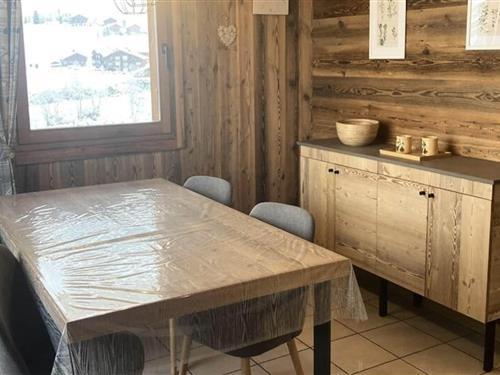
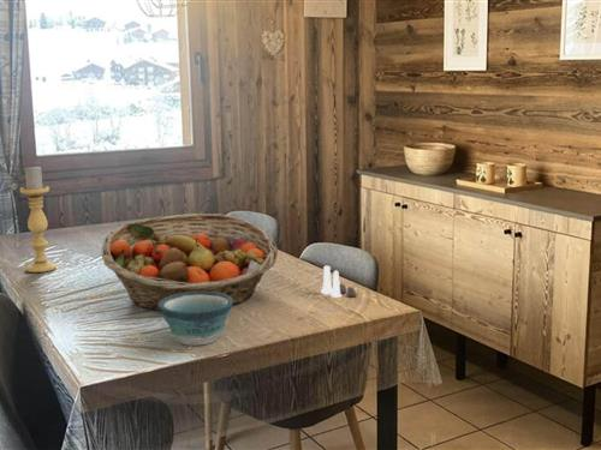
+ candle holder [19,164,58,274]
+ bowl [159,292,233,347]
+ fruit basket [101,212,279,312]
+ salt and pepper shaker set [320,264,358,299]
